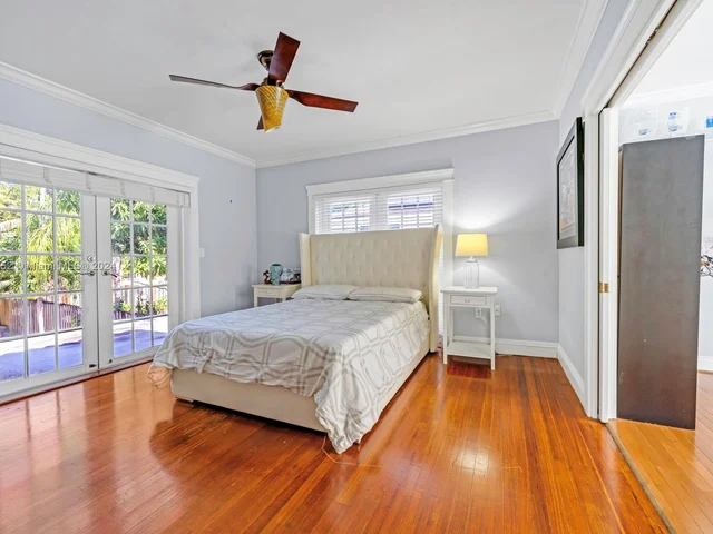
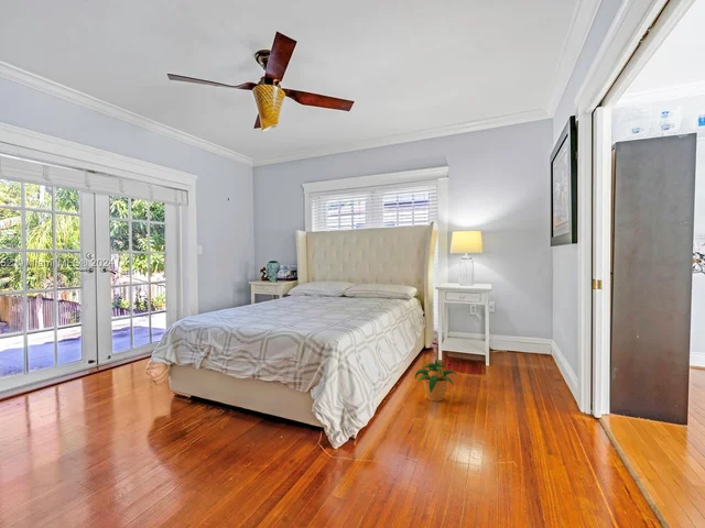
+ potted plant [414,358,458,403]
